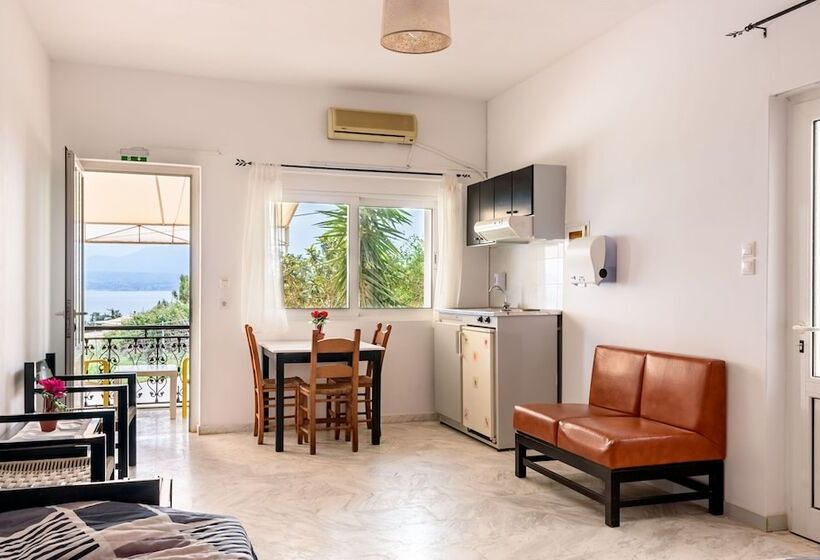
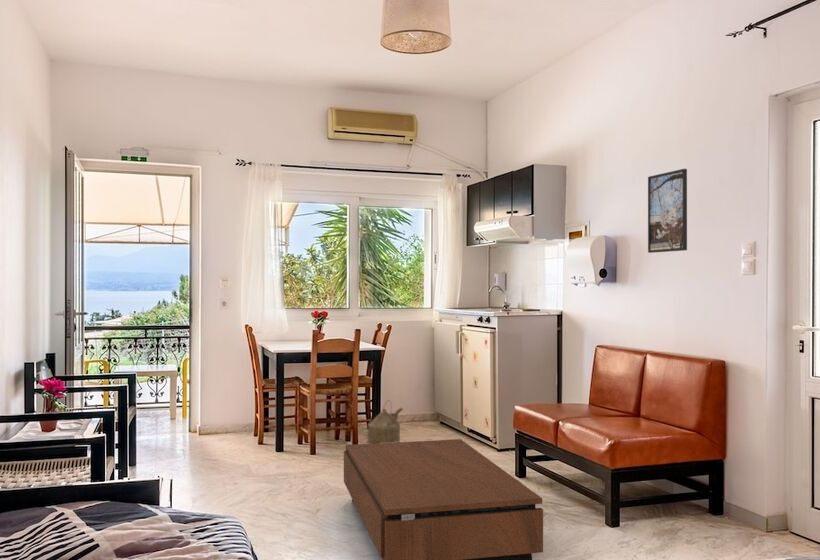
+ coffee table [343,438,544,560]
+ watering can [361,399,404,444]
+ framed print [647,168,688,254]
